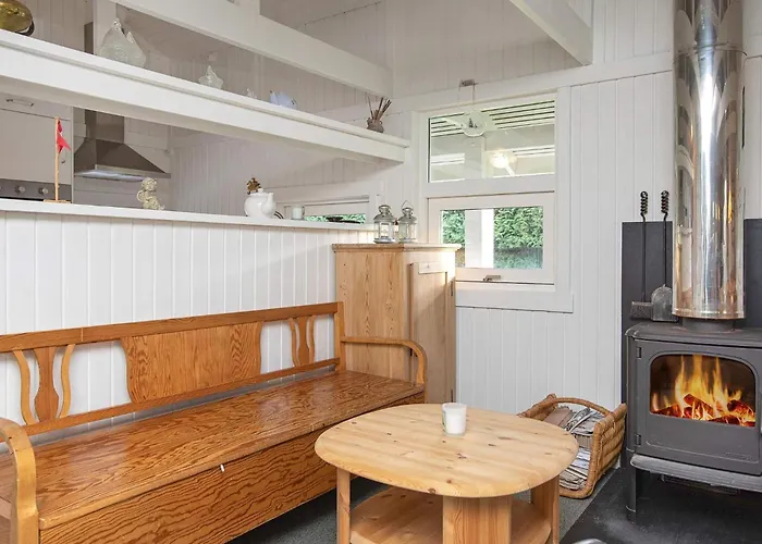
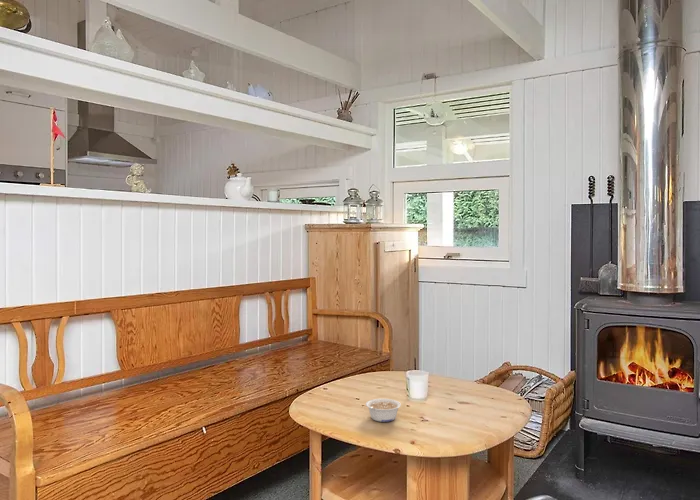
+ legume [365,398,402,423]
